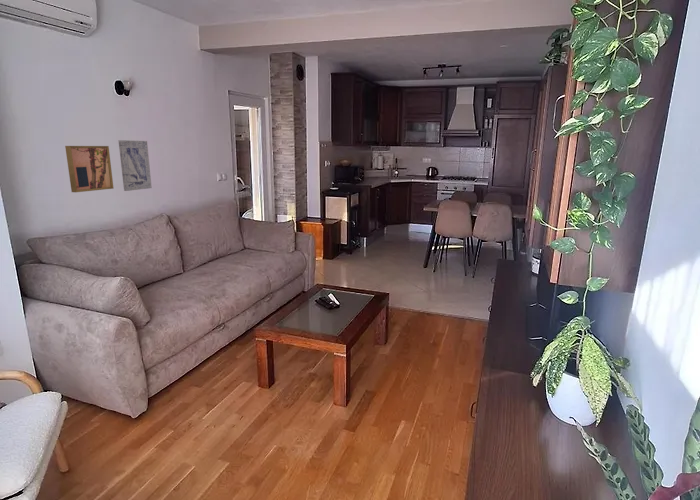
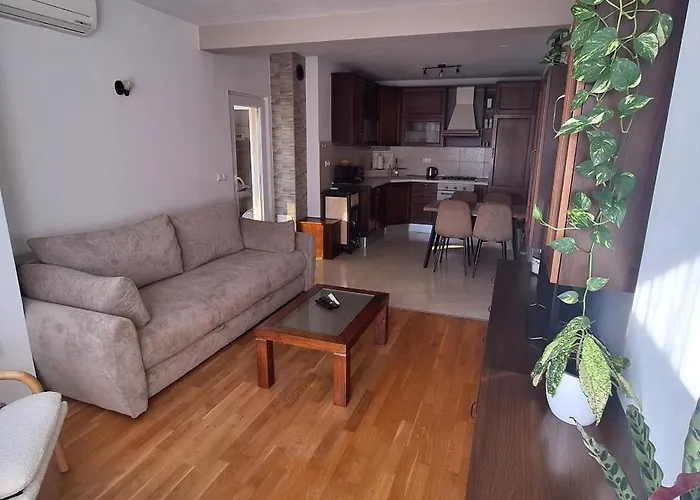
- wall art [118,139,153,192]
- wall art [64,145,115,193]
